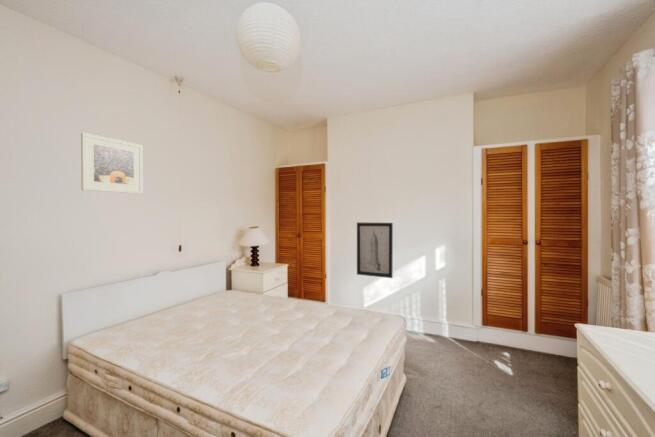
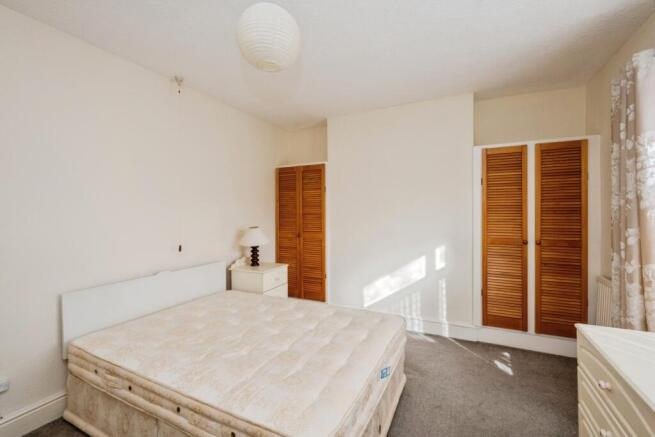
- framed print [80,132,144,195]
- wall art [356,221,394,279]
